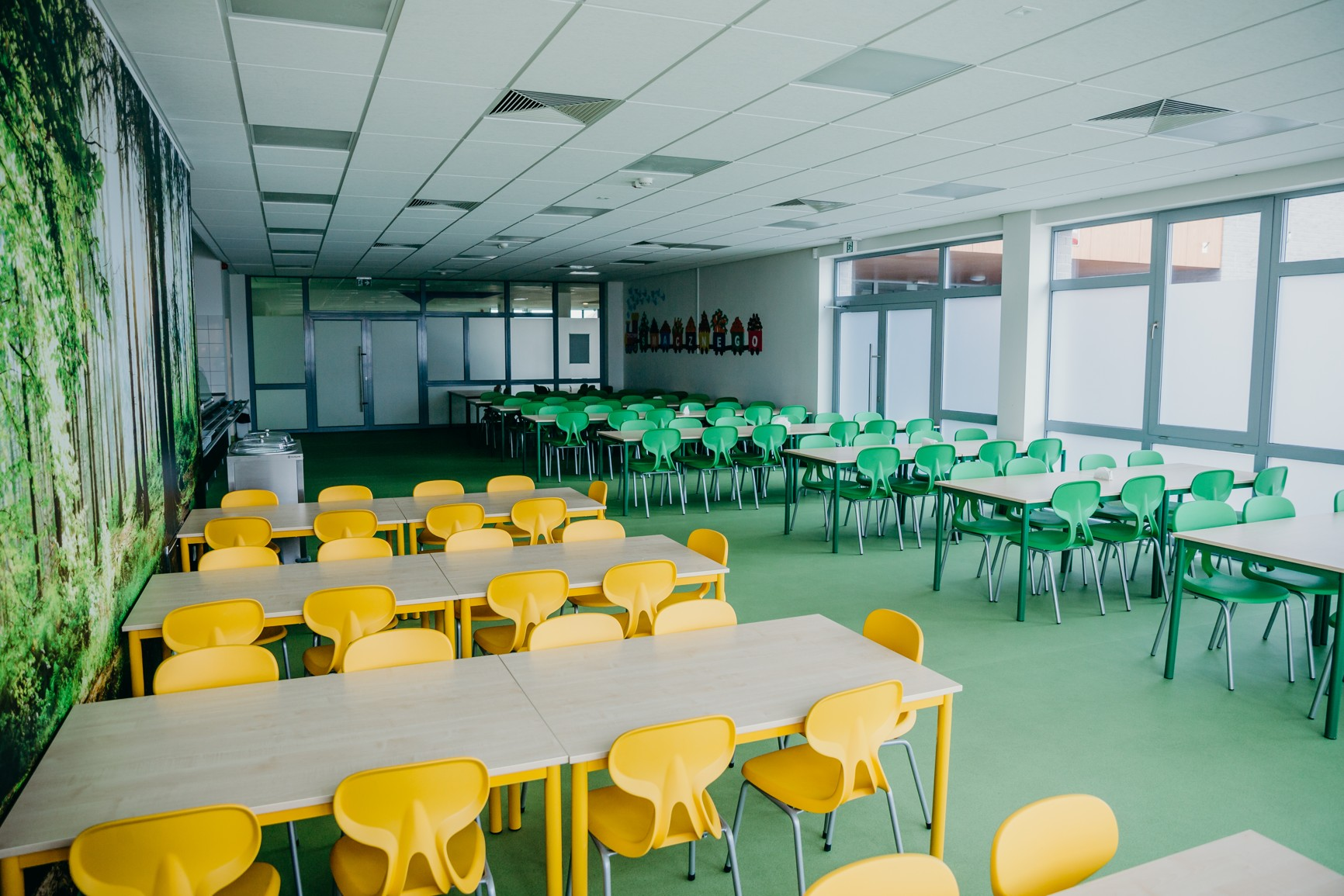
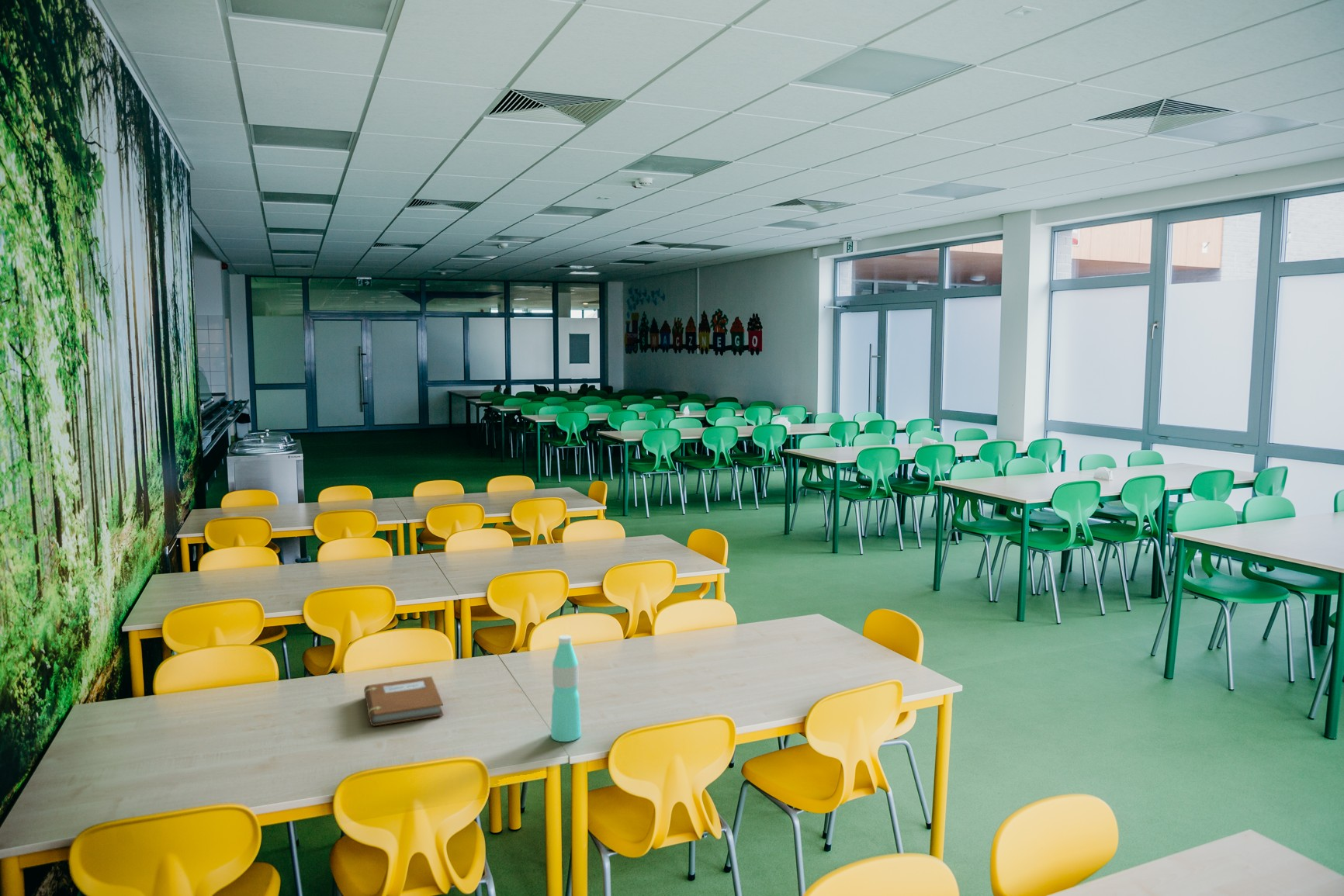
+ notebook [363,676,444,726]
+ water bottle [550,634,582,742]
